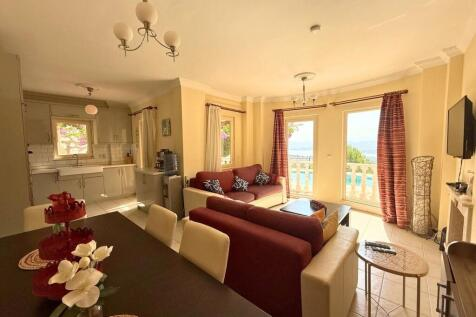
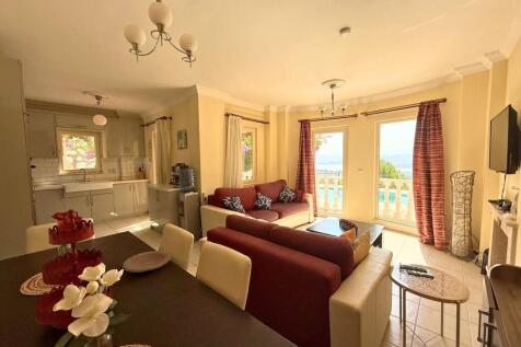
+ plate [121,250,172,274]
